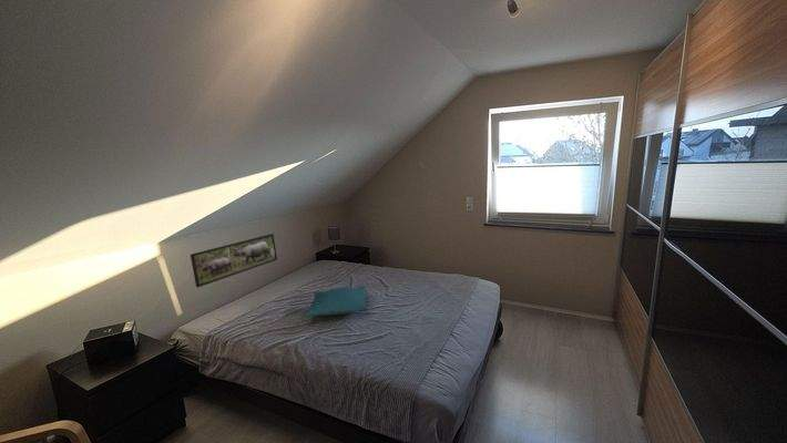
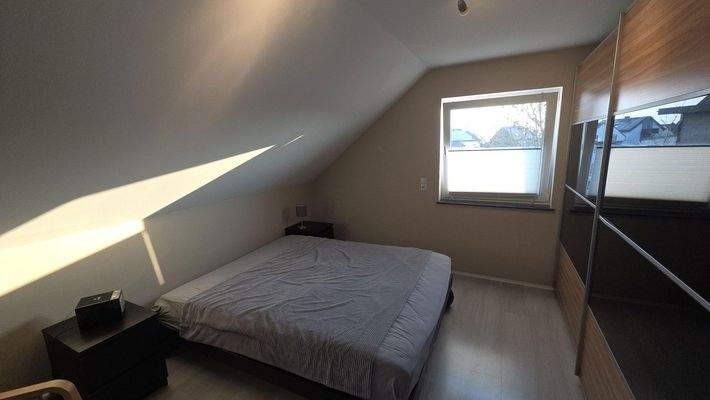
- pillow [303,285,368,318]
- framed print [190,233,278,288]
